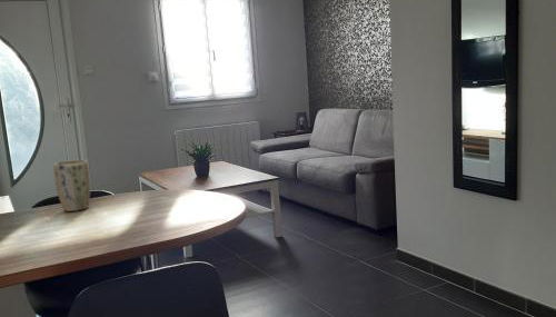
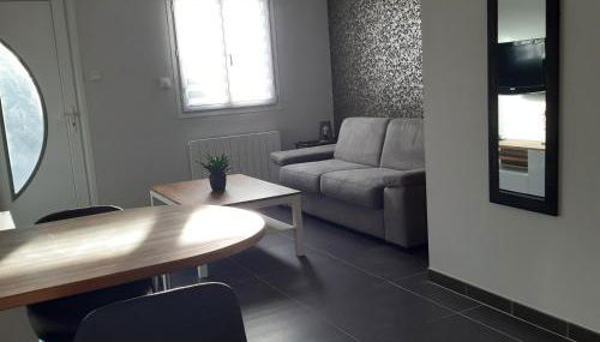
- plant pot [52,159,91,212]
